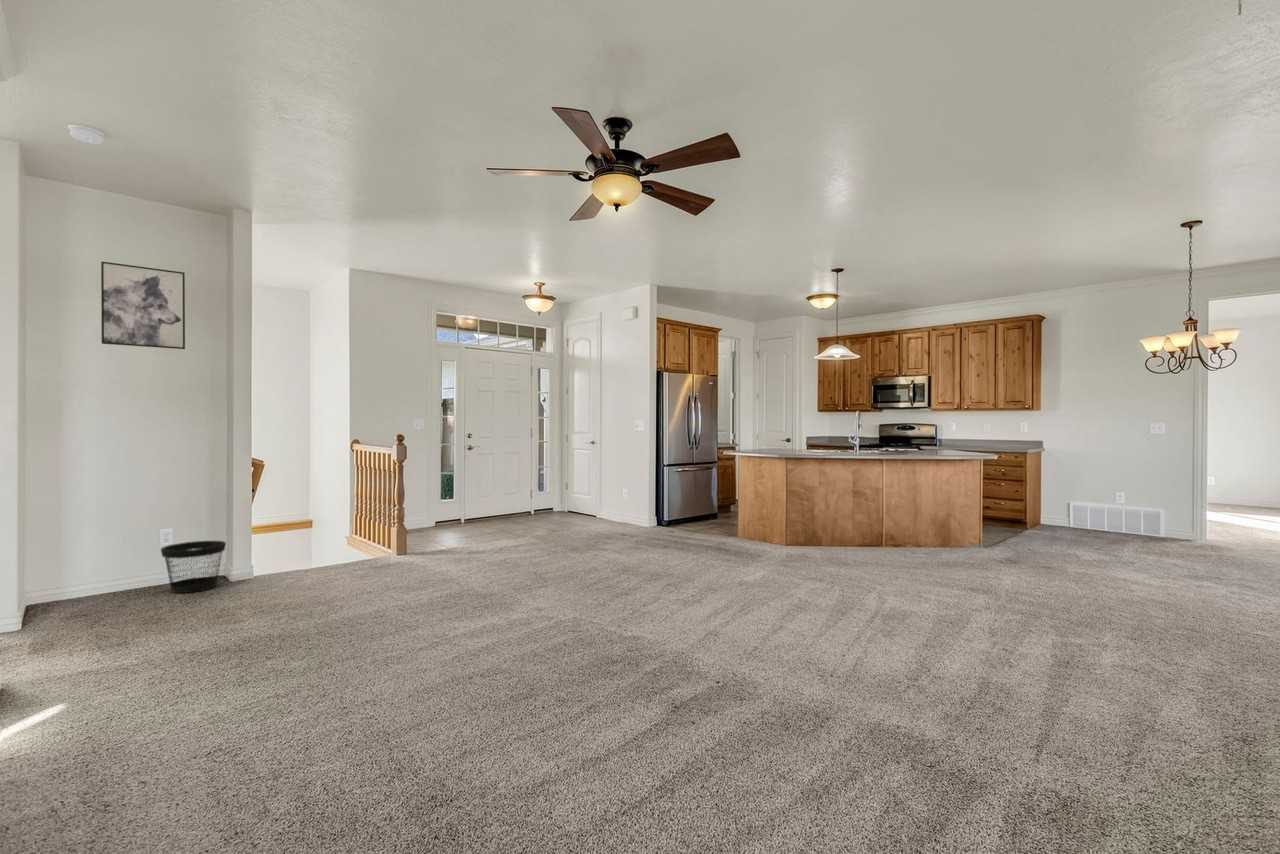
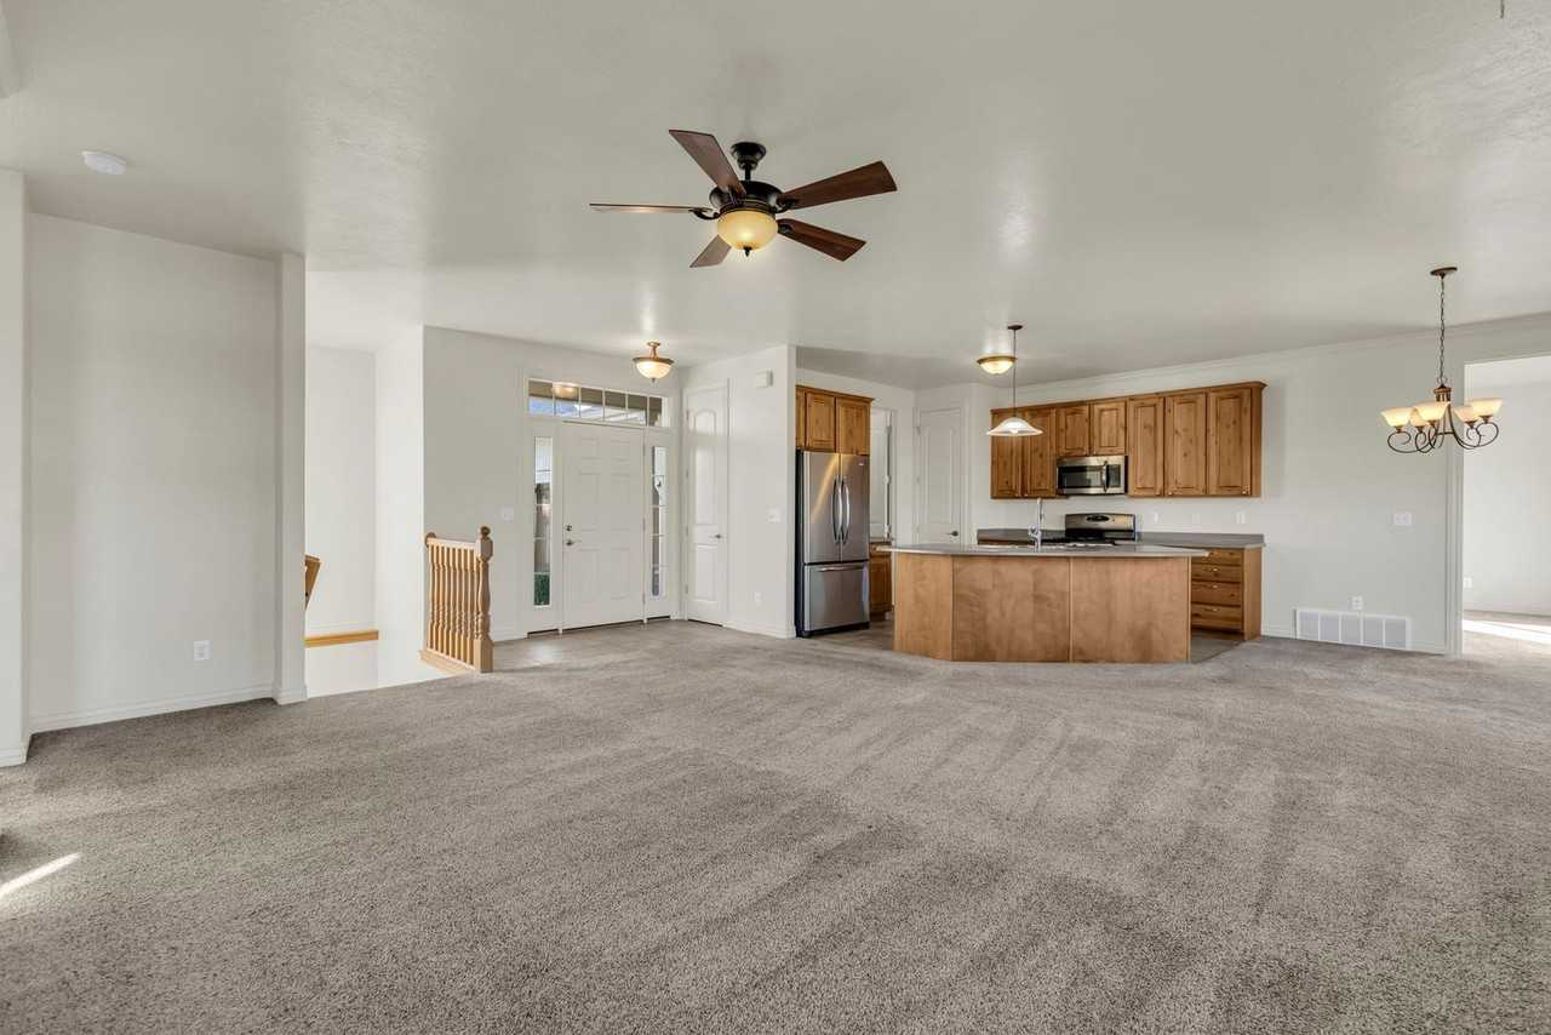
- wall art [100,260,186,350]
- wastebasket [160,540,227,594]
